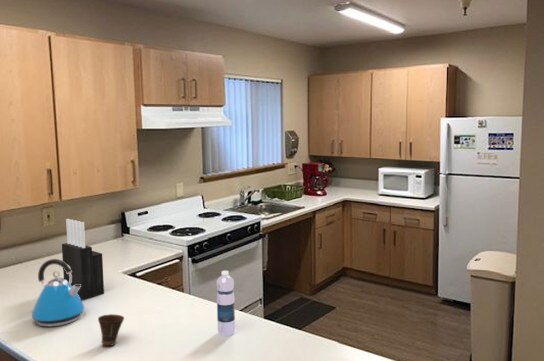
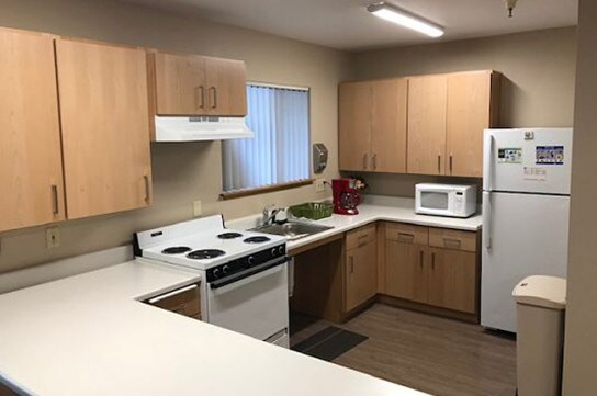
- cup [97,313,125,346]
- kettle [30,258,86,327]
- knife block [61,218,105,301]
- water bottle [216,270,236,338]
